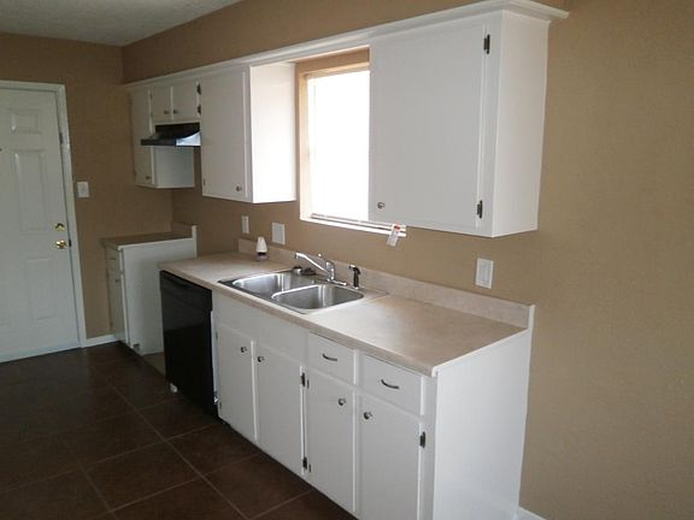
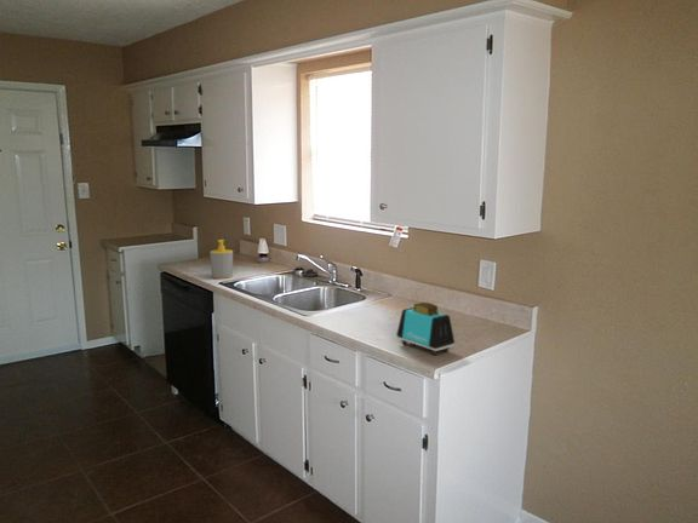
+ toaster [395,301,456,356]
+ soap bottle [208,238,234,280]
